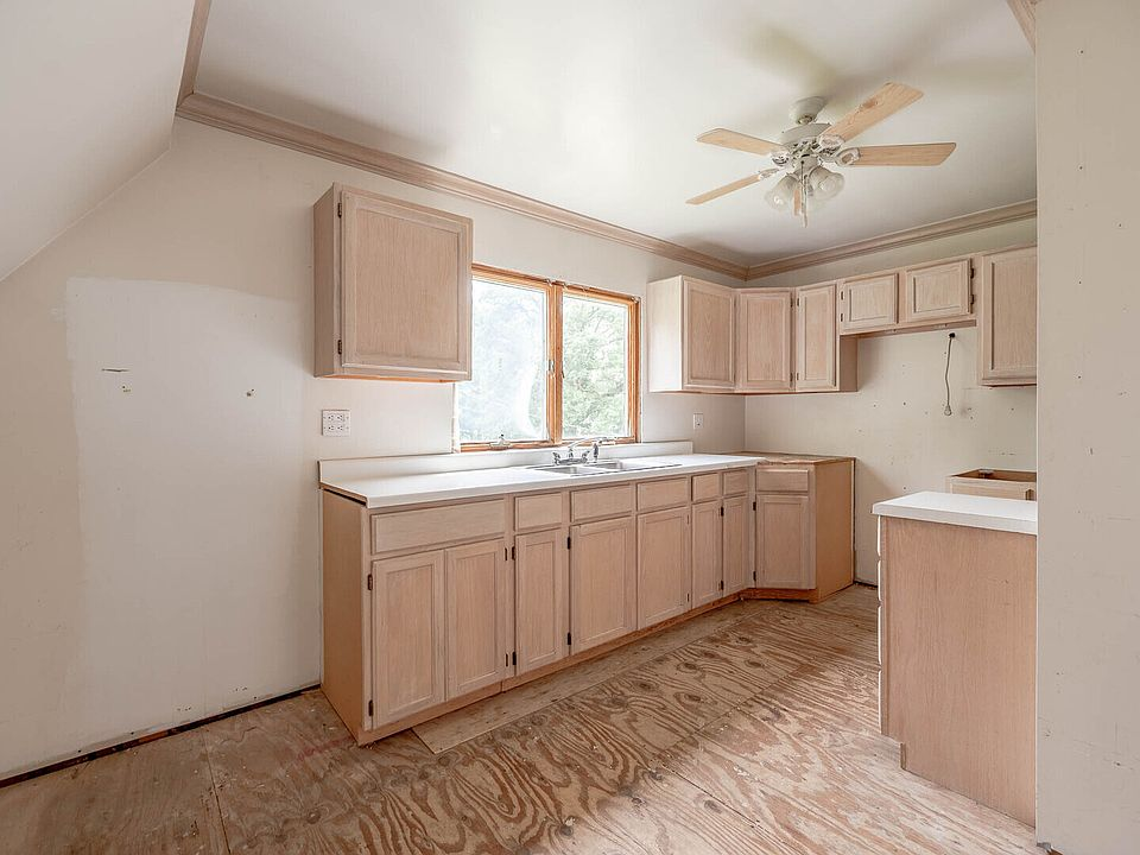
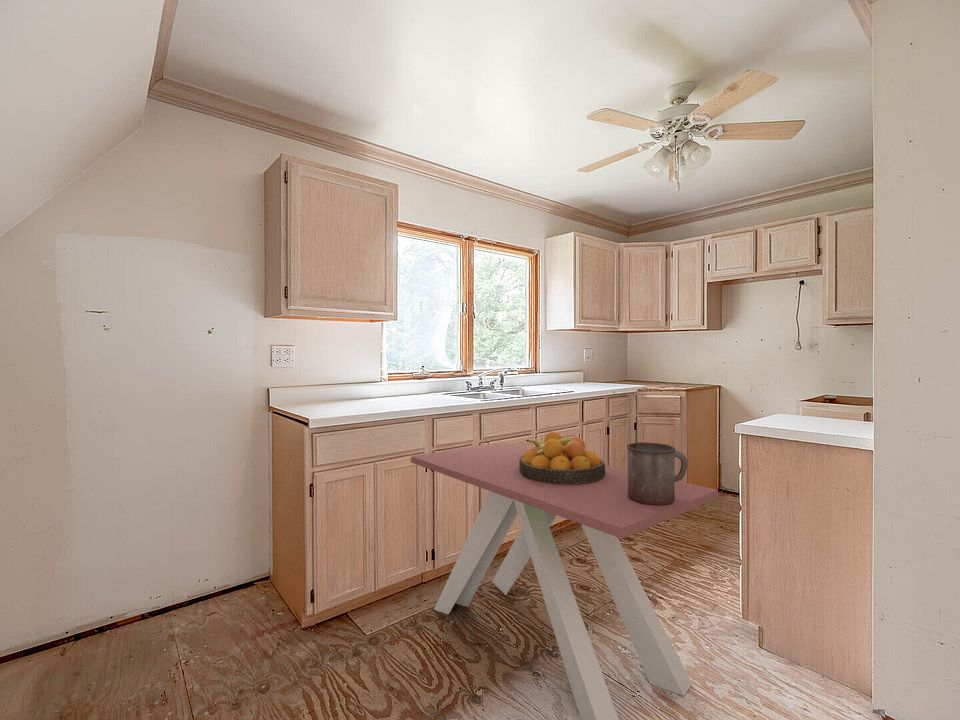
+ mug [626,442,688,505]
+ fruit bowl [519,431,606,485]
+ dining table [409,441,720,720]
